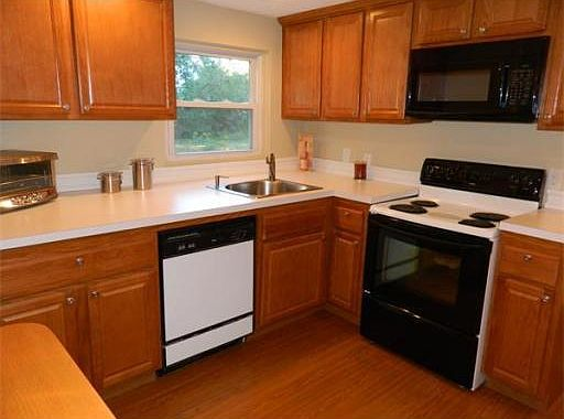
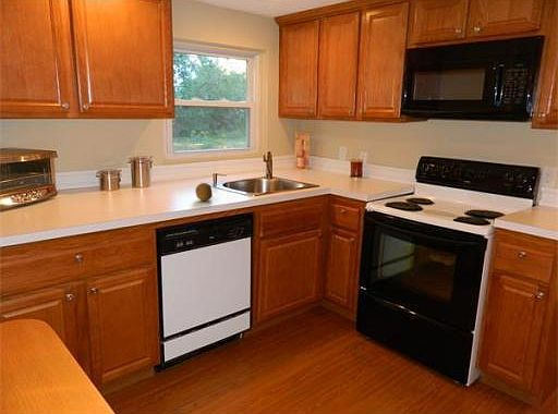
+ fruit [195,182,214,202]
